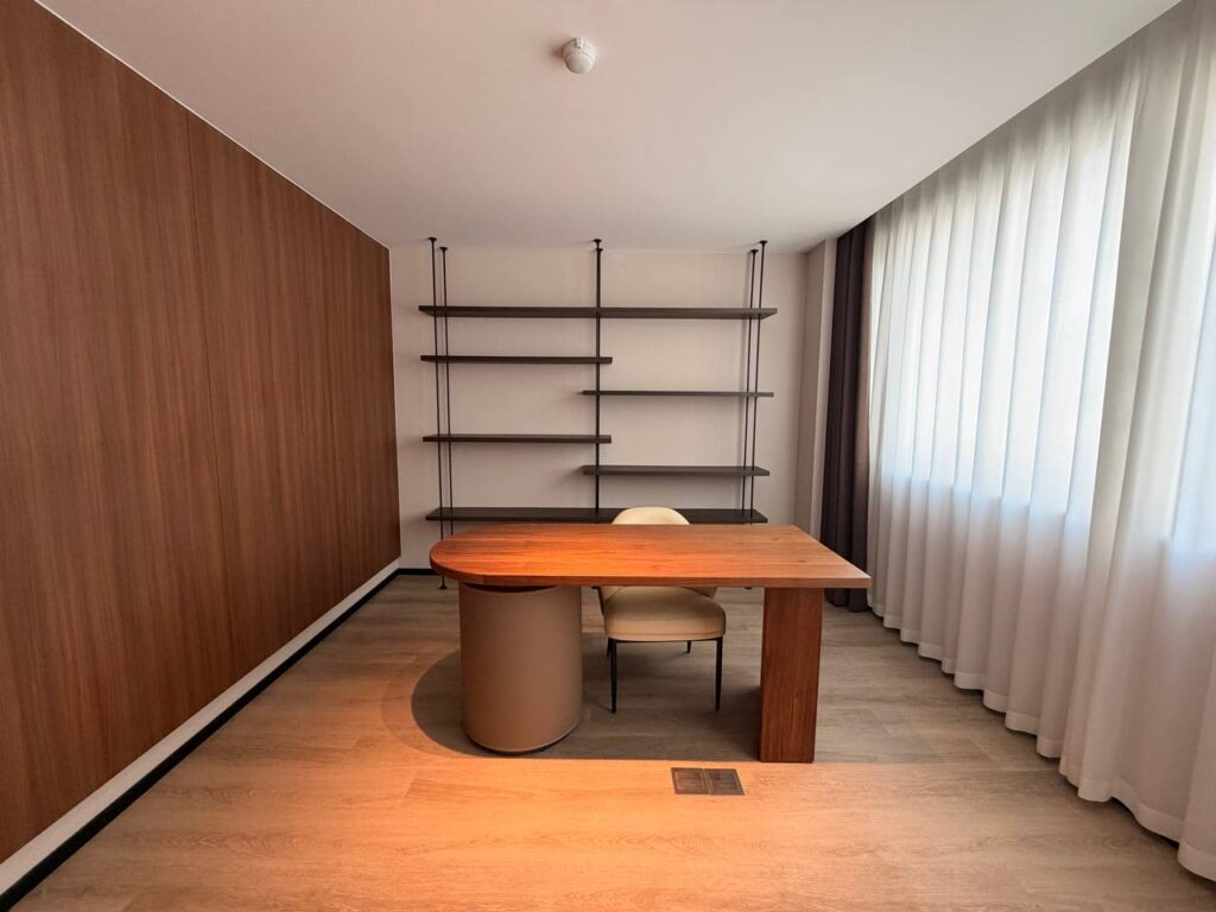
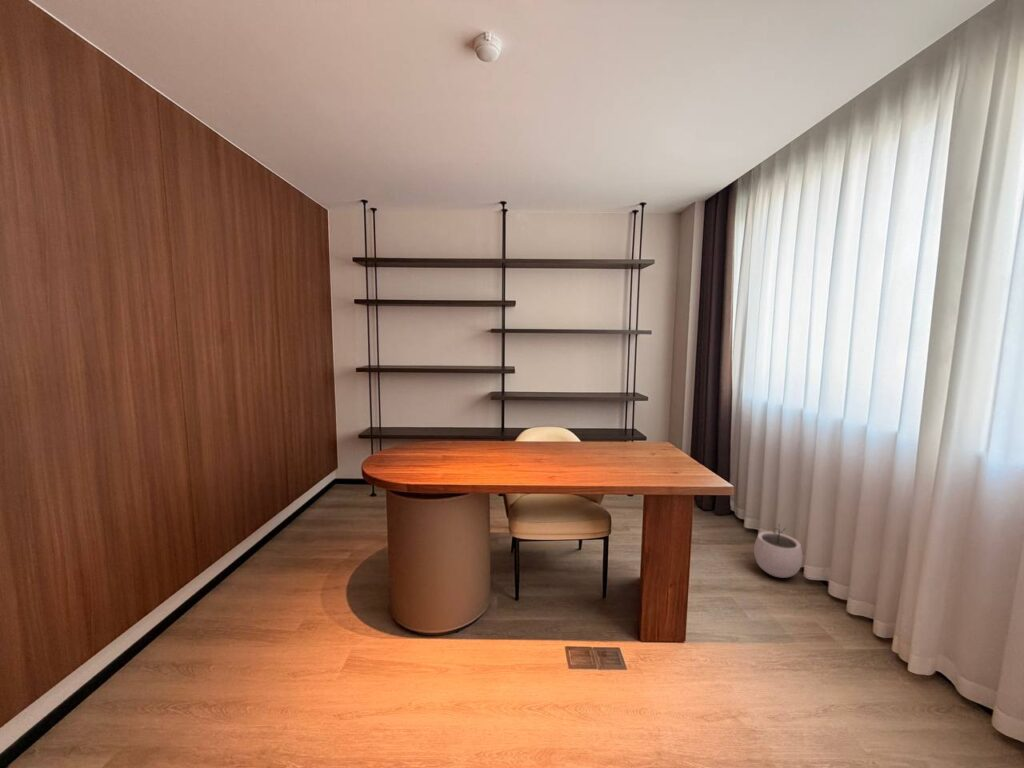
+ plant pot [753,523,804,579]
